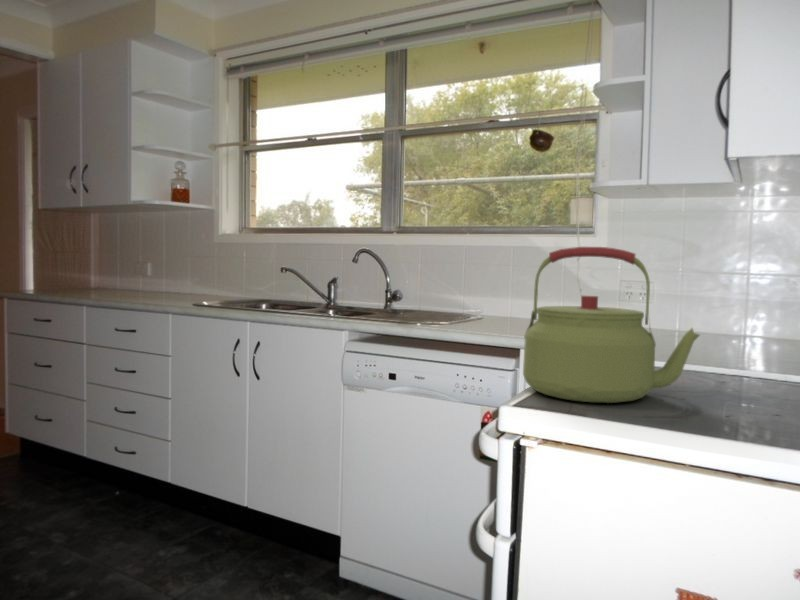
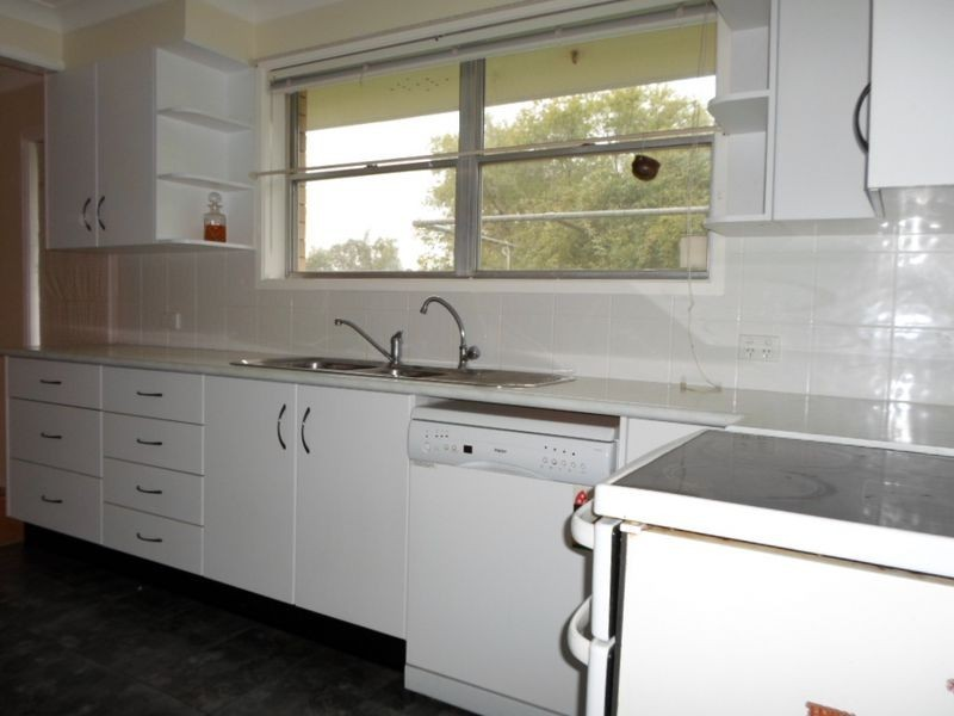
- kettle [522,246,701,404]
